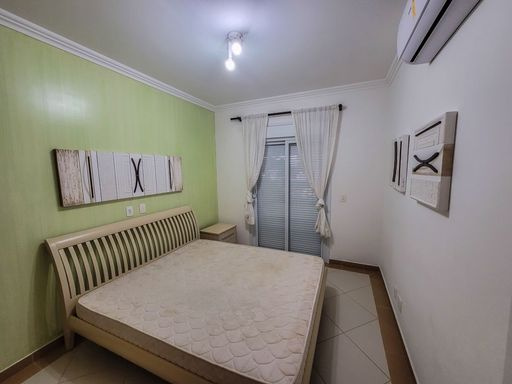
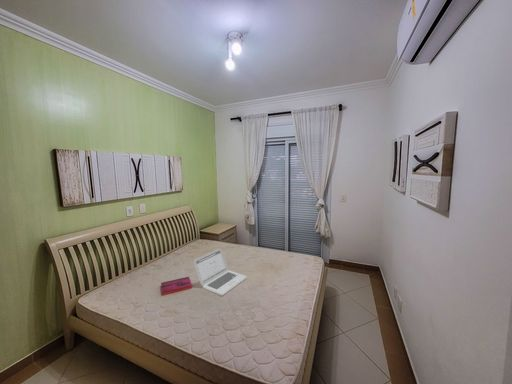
+ laptop [193,247,248,296]
+ hardback book [160,276,193,296]
